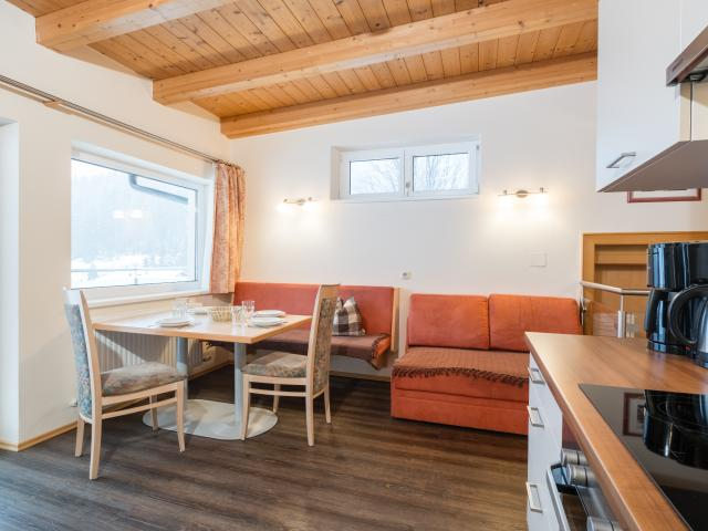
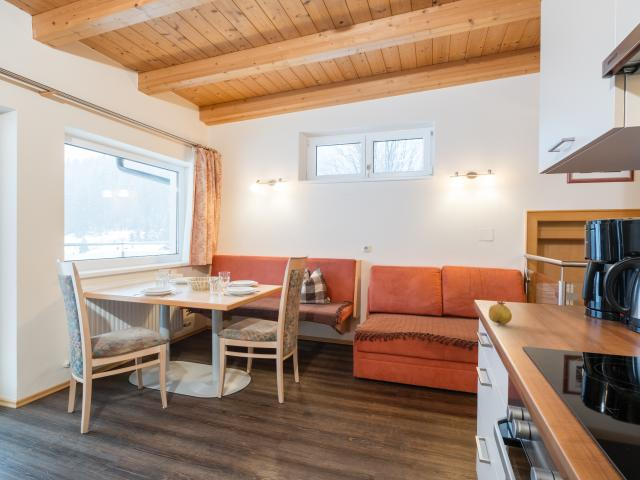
+ fruit [487,299,513,327]
